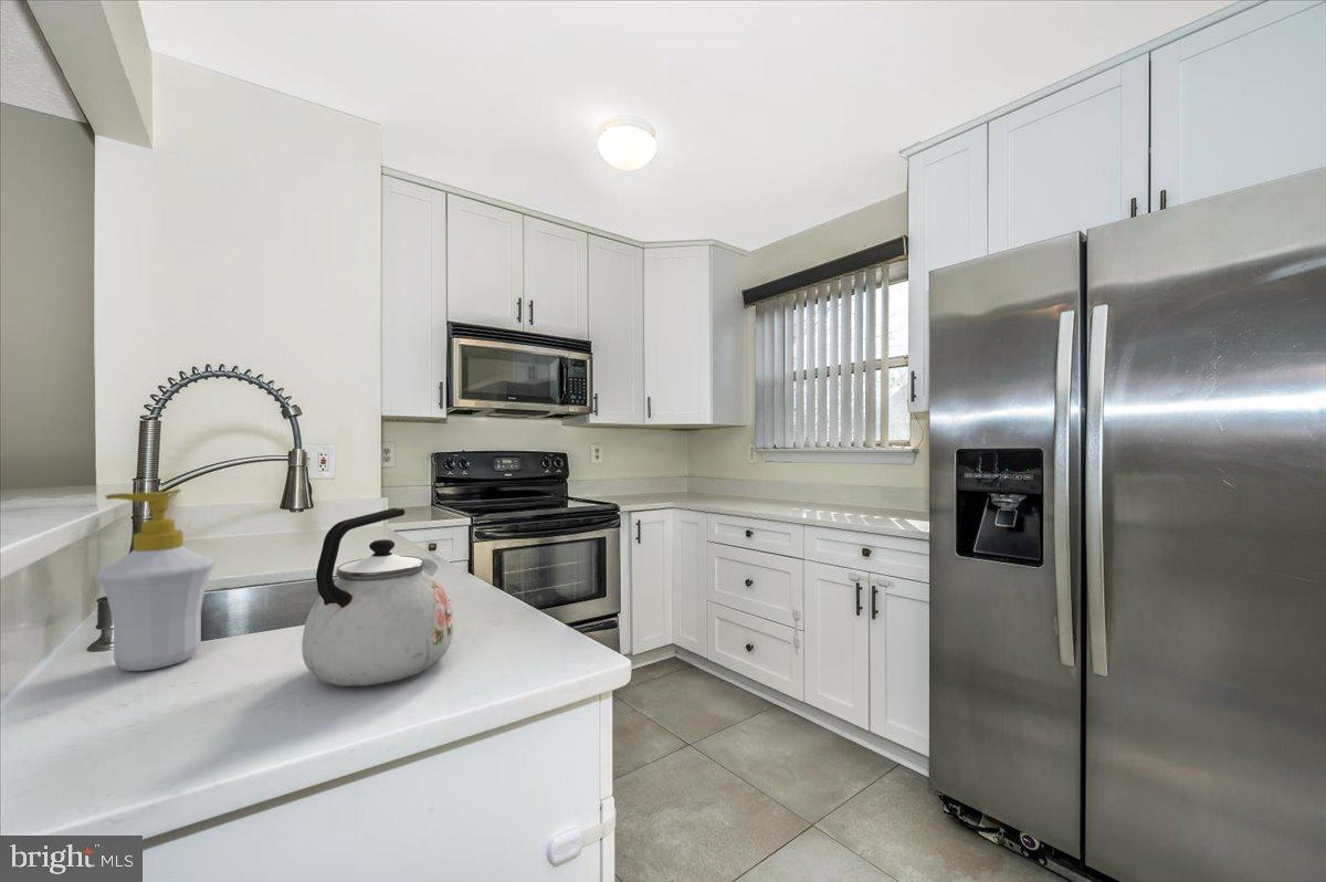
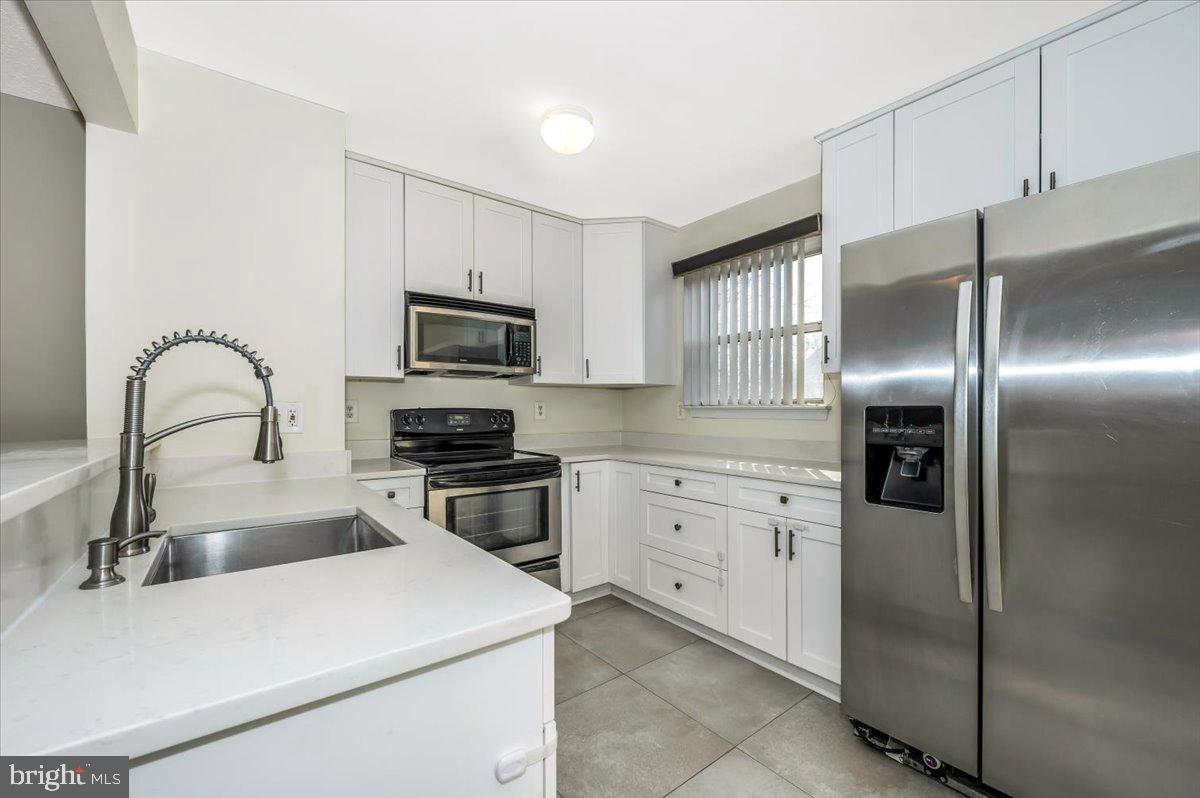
- soap bottle [96,489,215,672]
- kettle [301,507,454,686]
